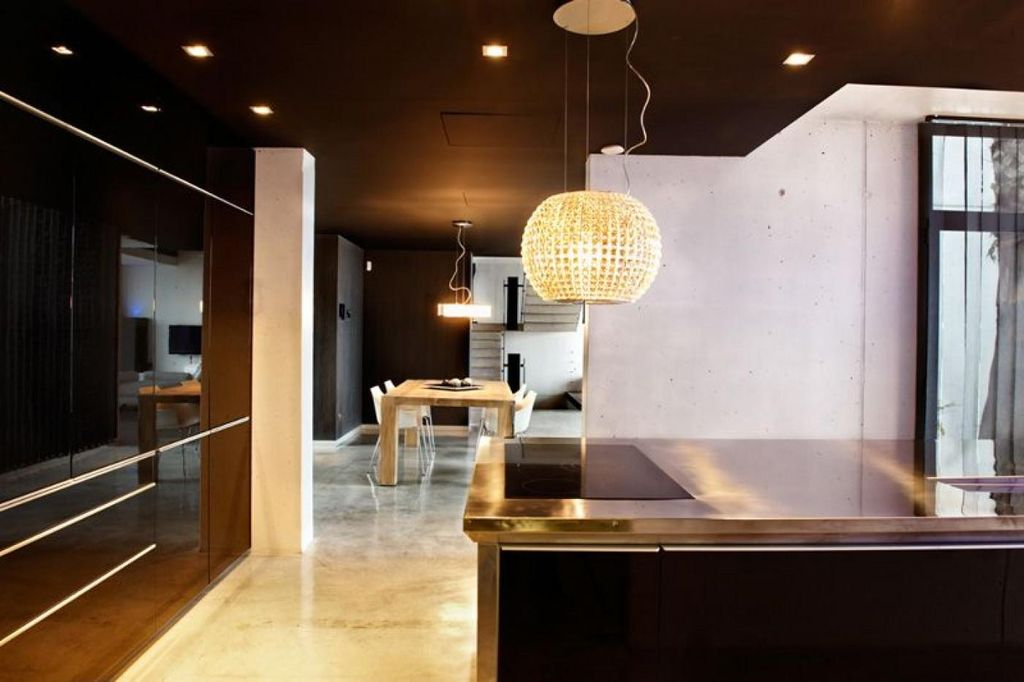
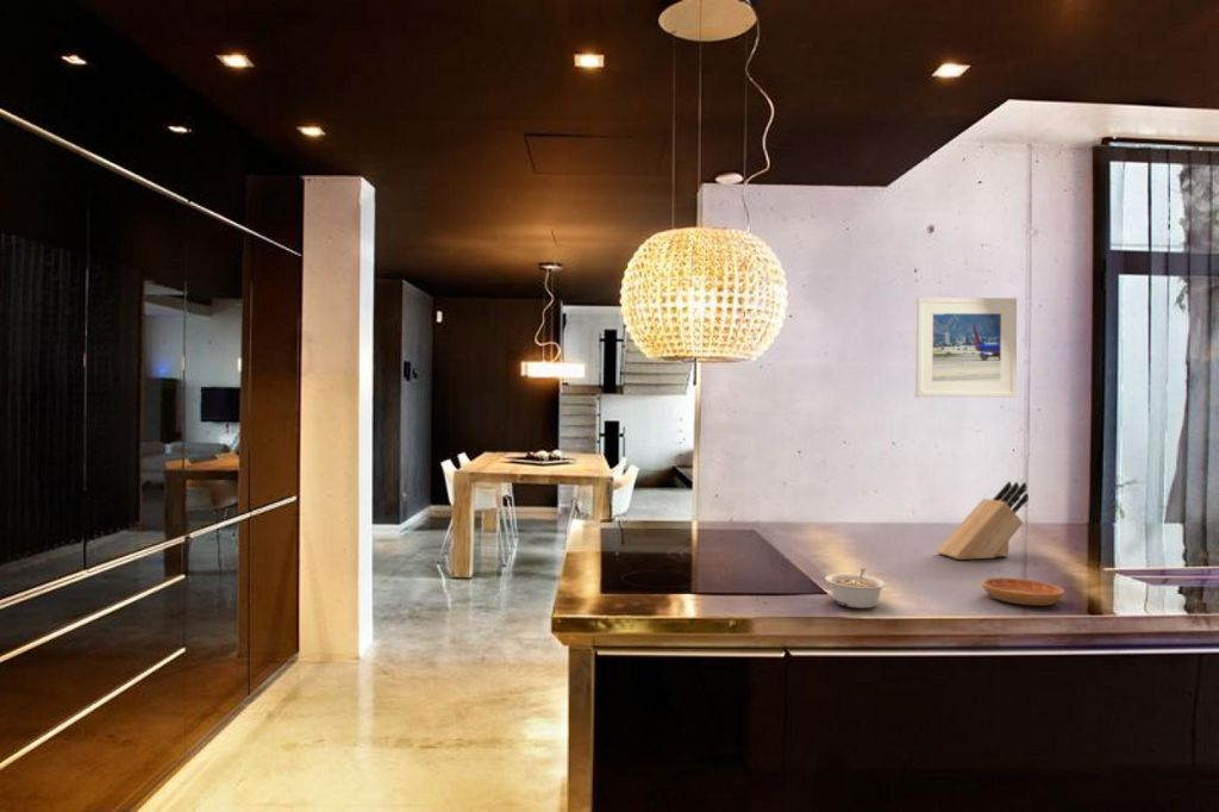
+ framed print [914,296,1018,399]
+ knife block [936,481,1030,561]
+ saucer [981,576,1065,606]
+ legume [824,567,888,610]
